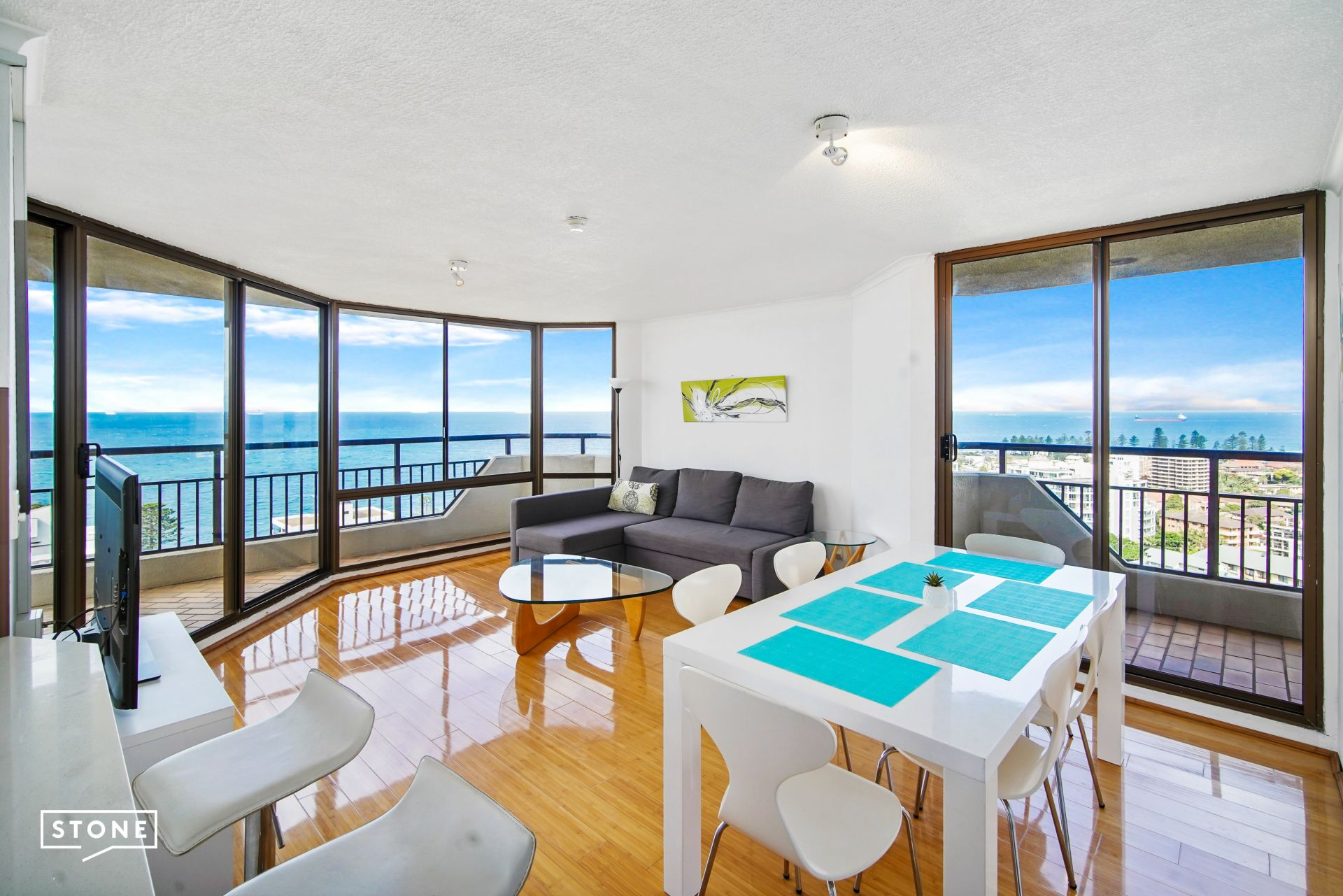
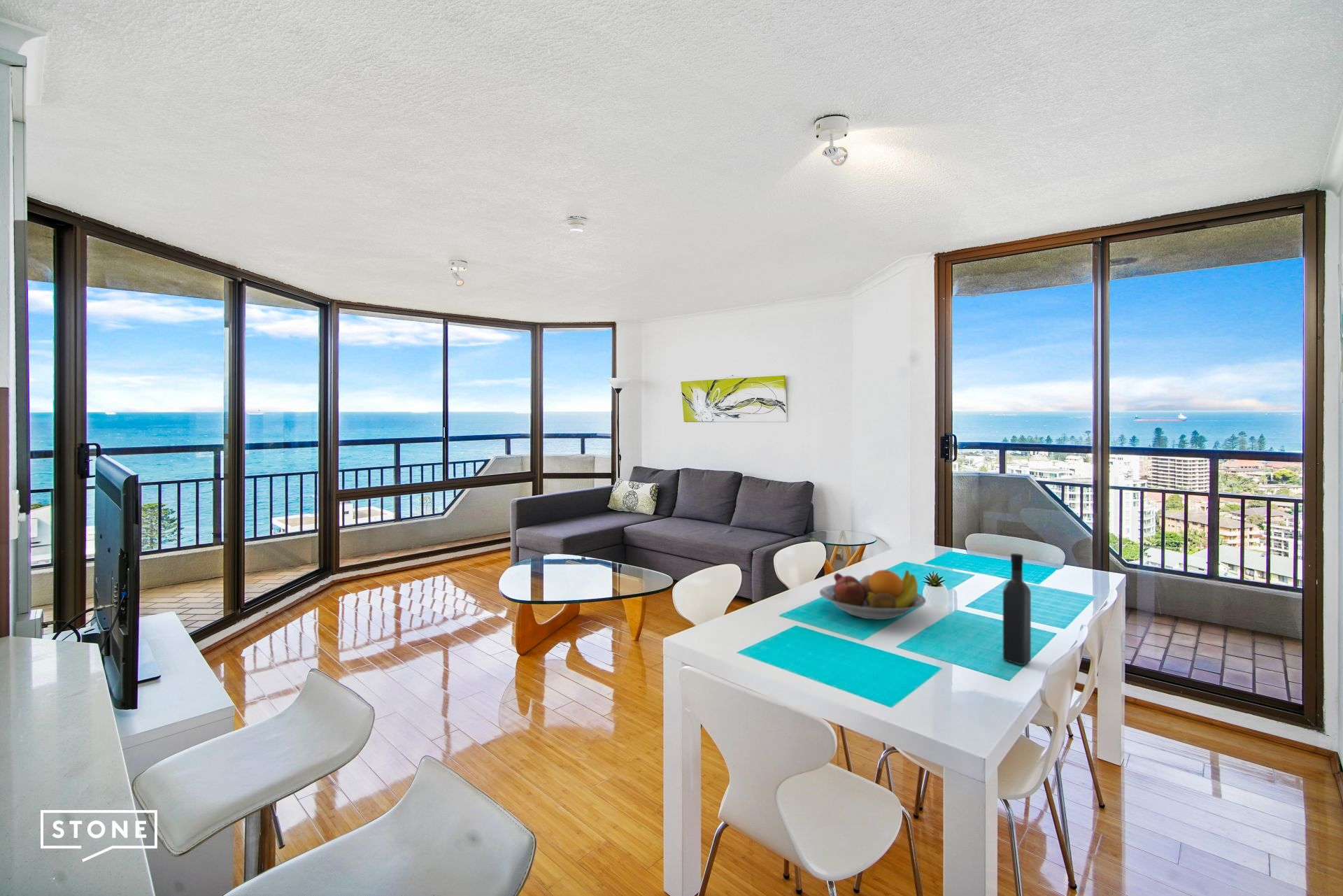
+ fruit bowl [819,569,927,620]
+ wine bottle [1002,553,1032,666]
